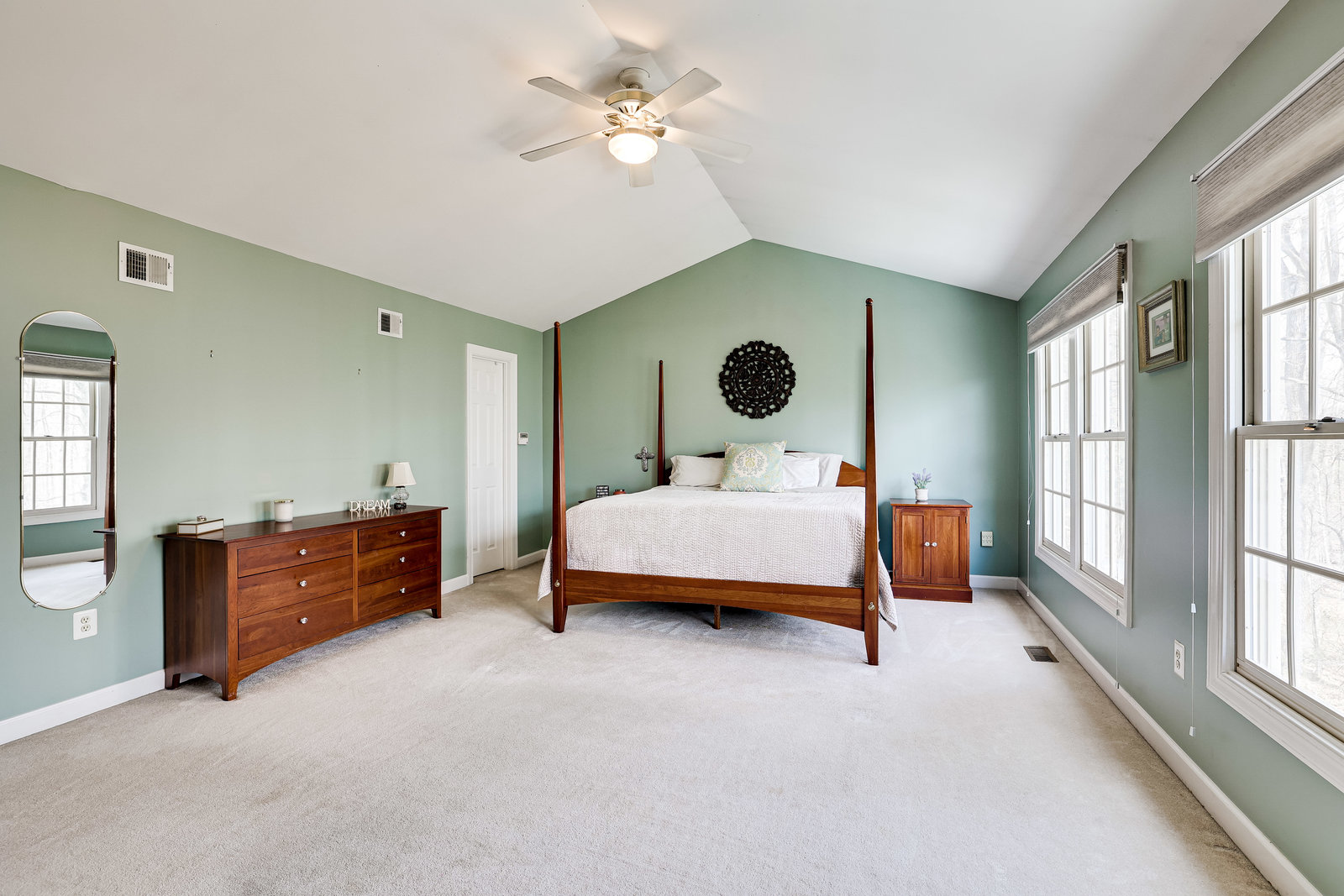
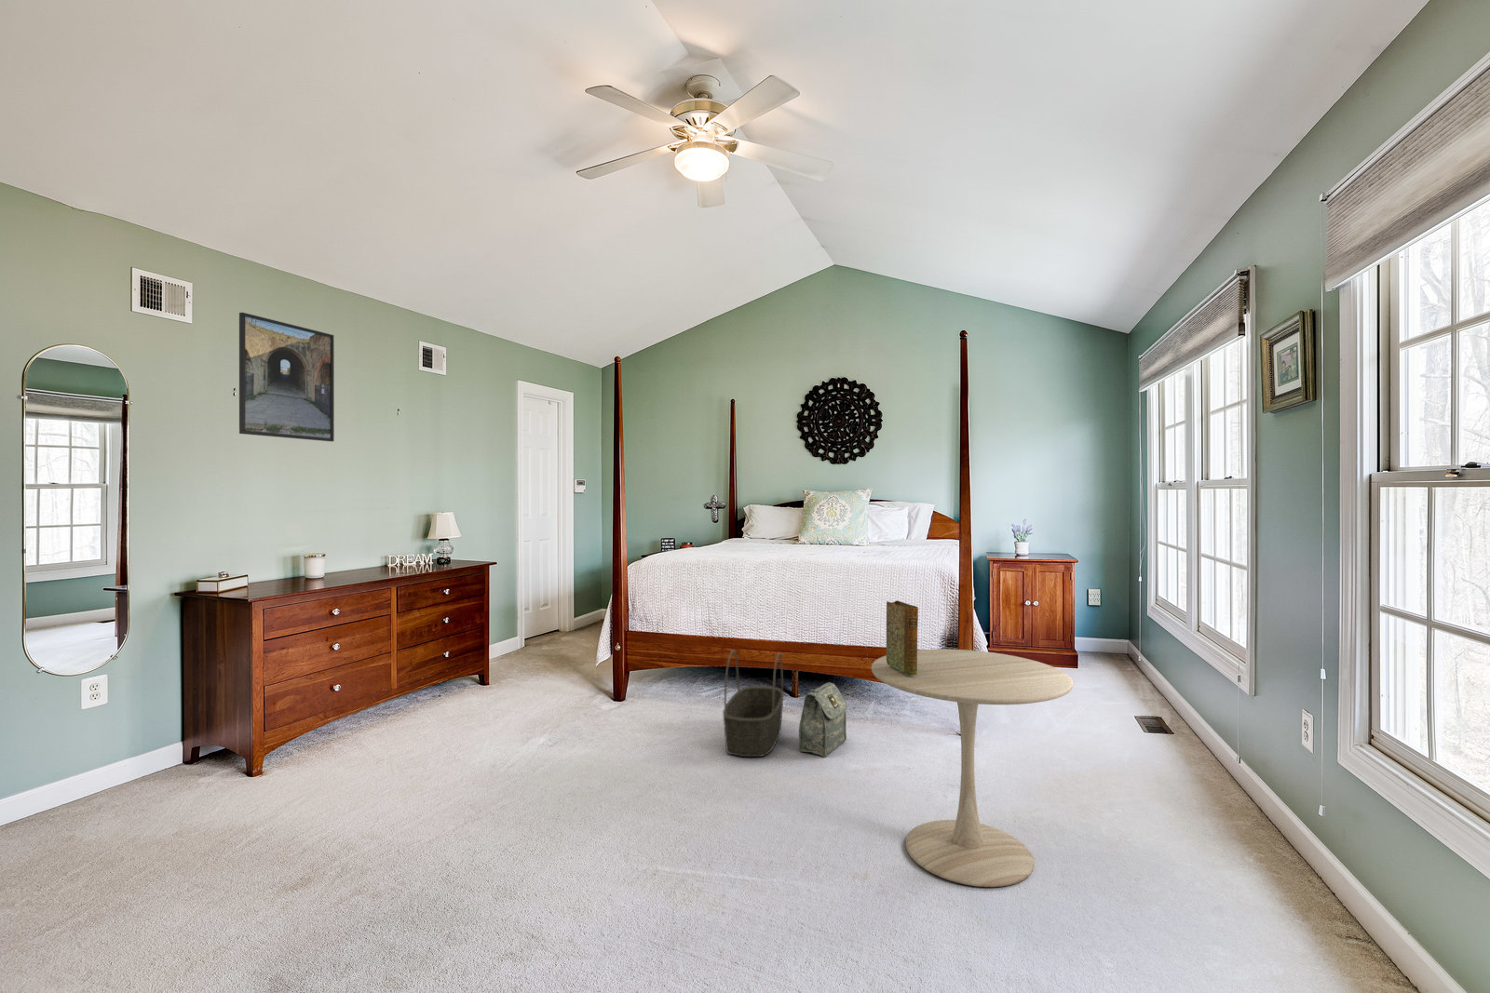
+ book [886,600,919,675]
+ basket [722,649,785,758]
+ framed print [238,311,335,442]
+ bag [798,683,848,758]
+ side table [870,648,1074,888]
